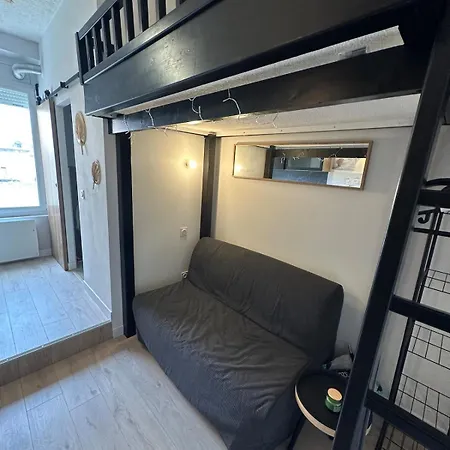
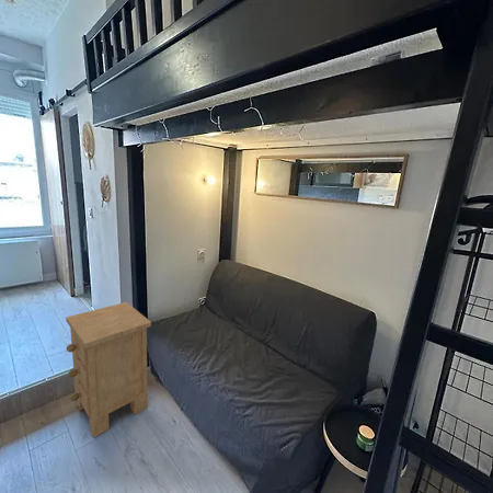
+ nightstand [65,301,152,438]
